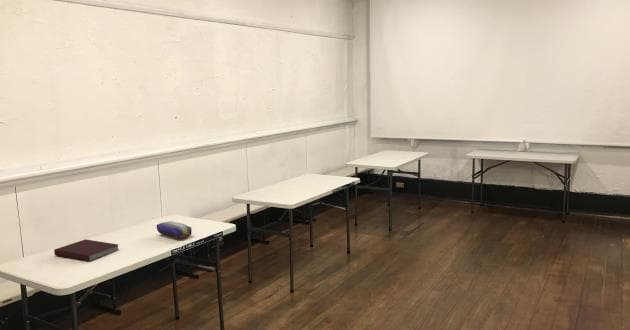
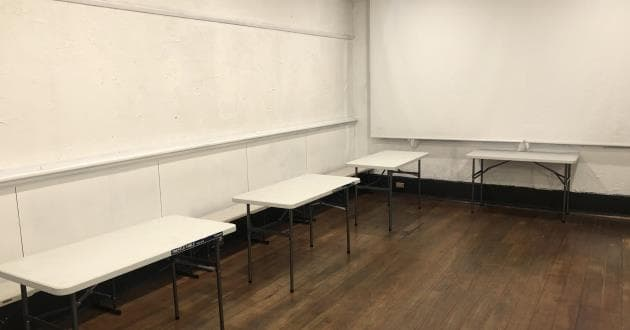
- notebook [53,238,119,262]
- pencil case [156,220,193,240]
